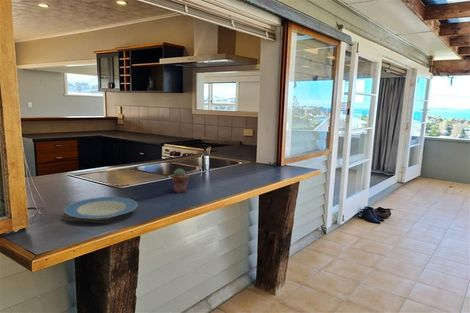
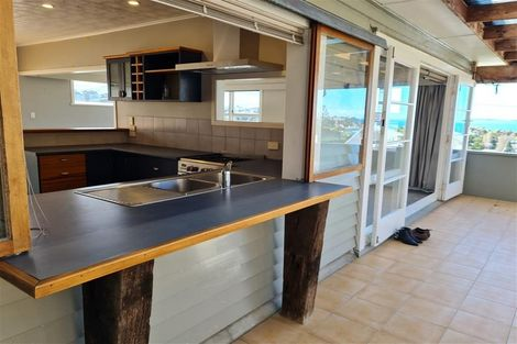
- plate [63,196,138,221]
- potted succulent [171,168,190,194]
